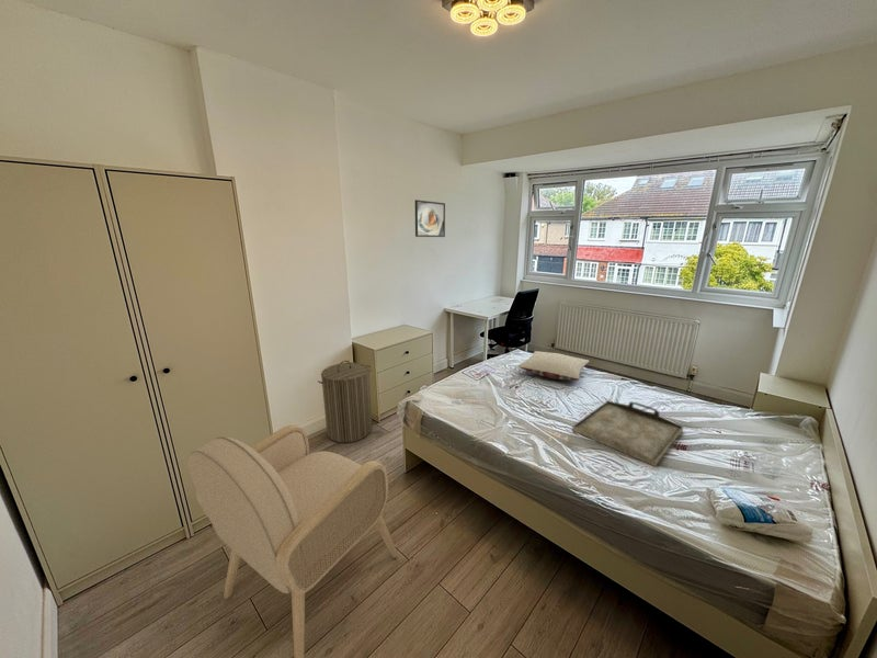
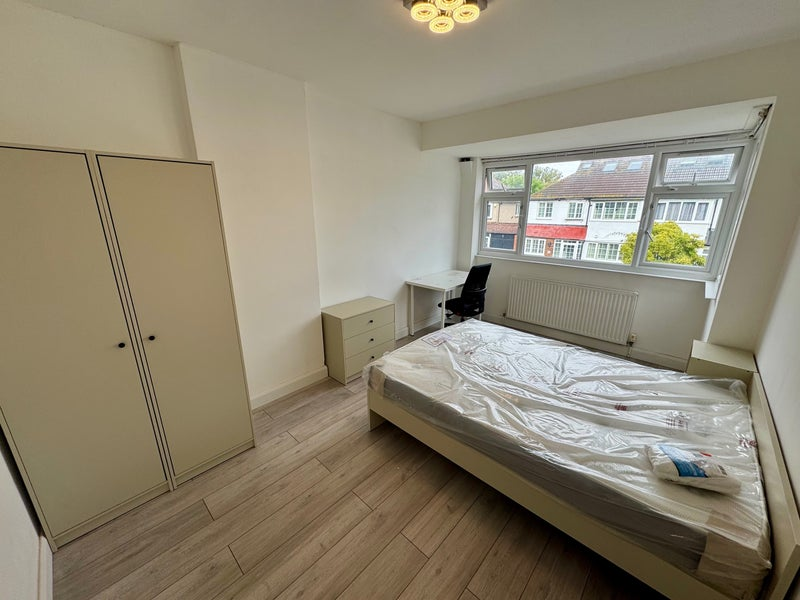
- pillow [517,350,590,381]
- laundry hamper [317,360,373,444]
- serving tray [571,399,684,467]
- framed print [414,198,446,238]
- armchair [187,423,399,658]
